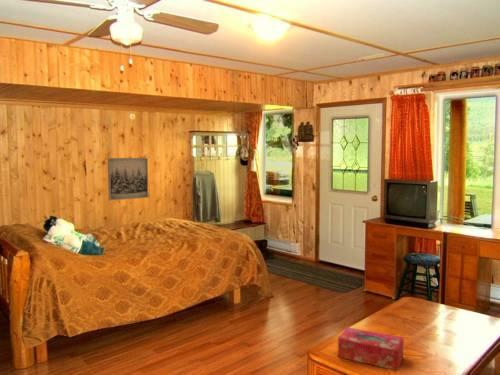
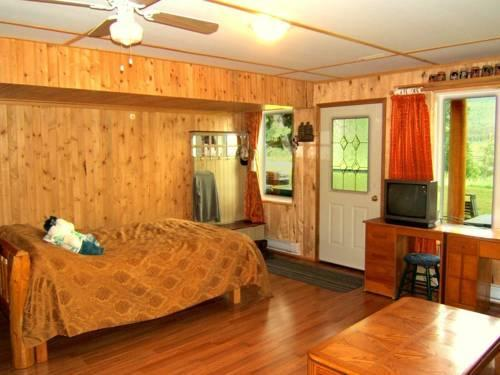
- wall art [106,157,150,201]
- tissue box [337,326,405,372]
